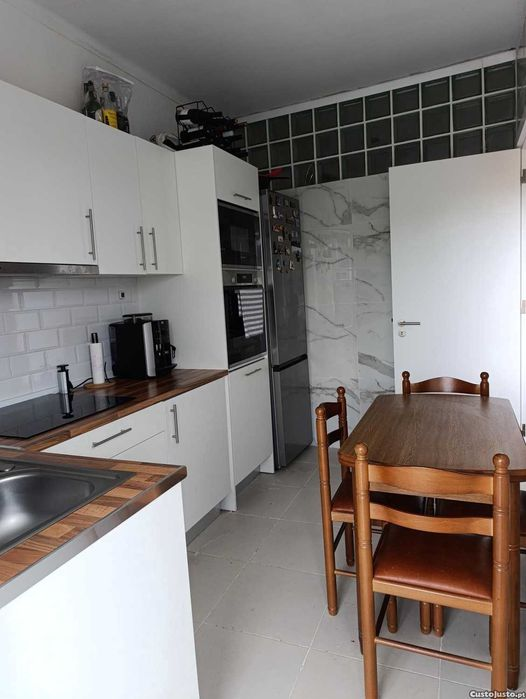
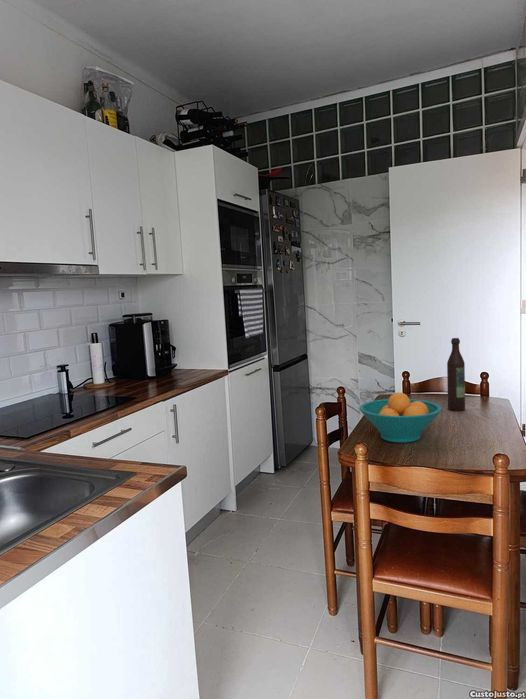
+ fruit bowl [358,391,443,444]
+ wine bottle [446,337,466,412]
